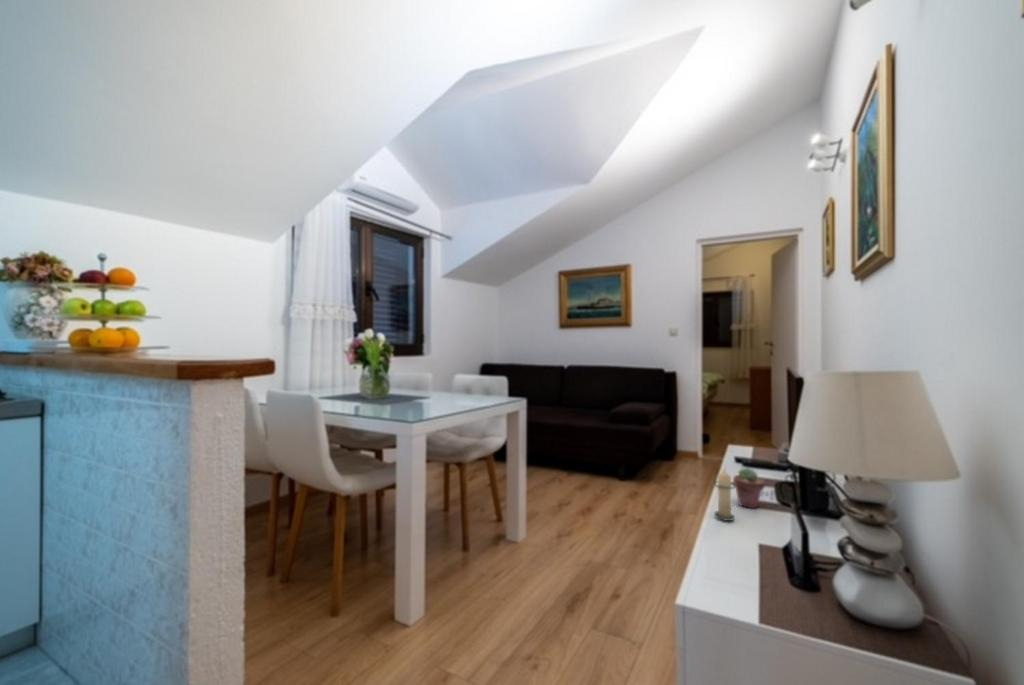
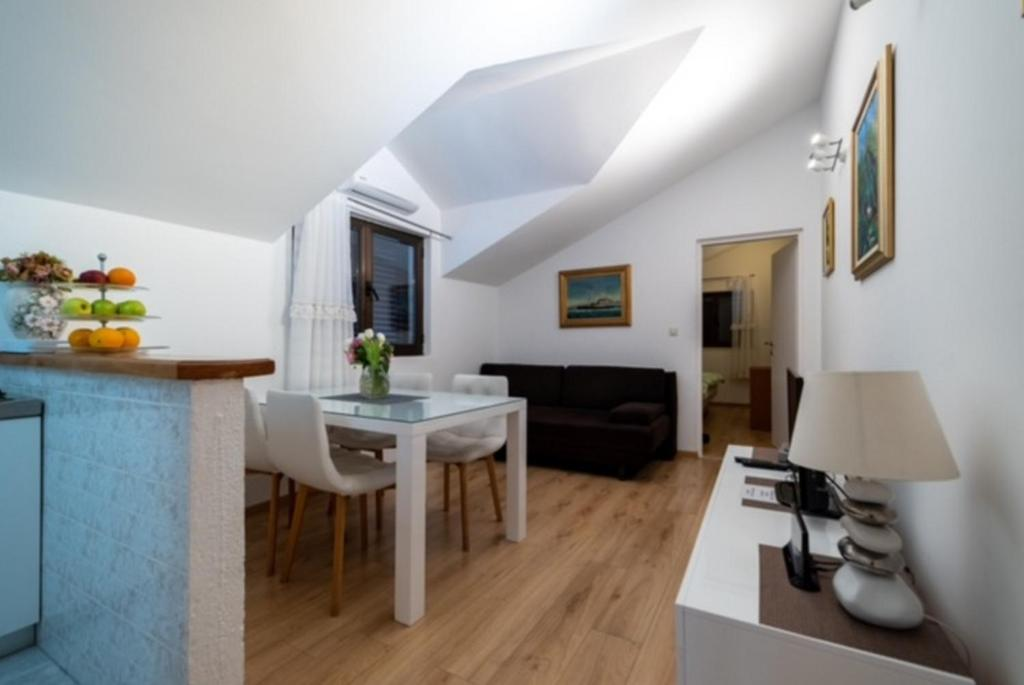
- potted succulent [732,466,766,509]
- candle [712,467,736,522]
